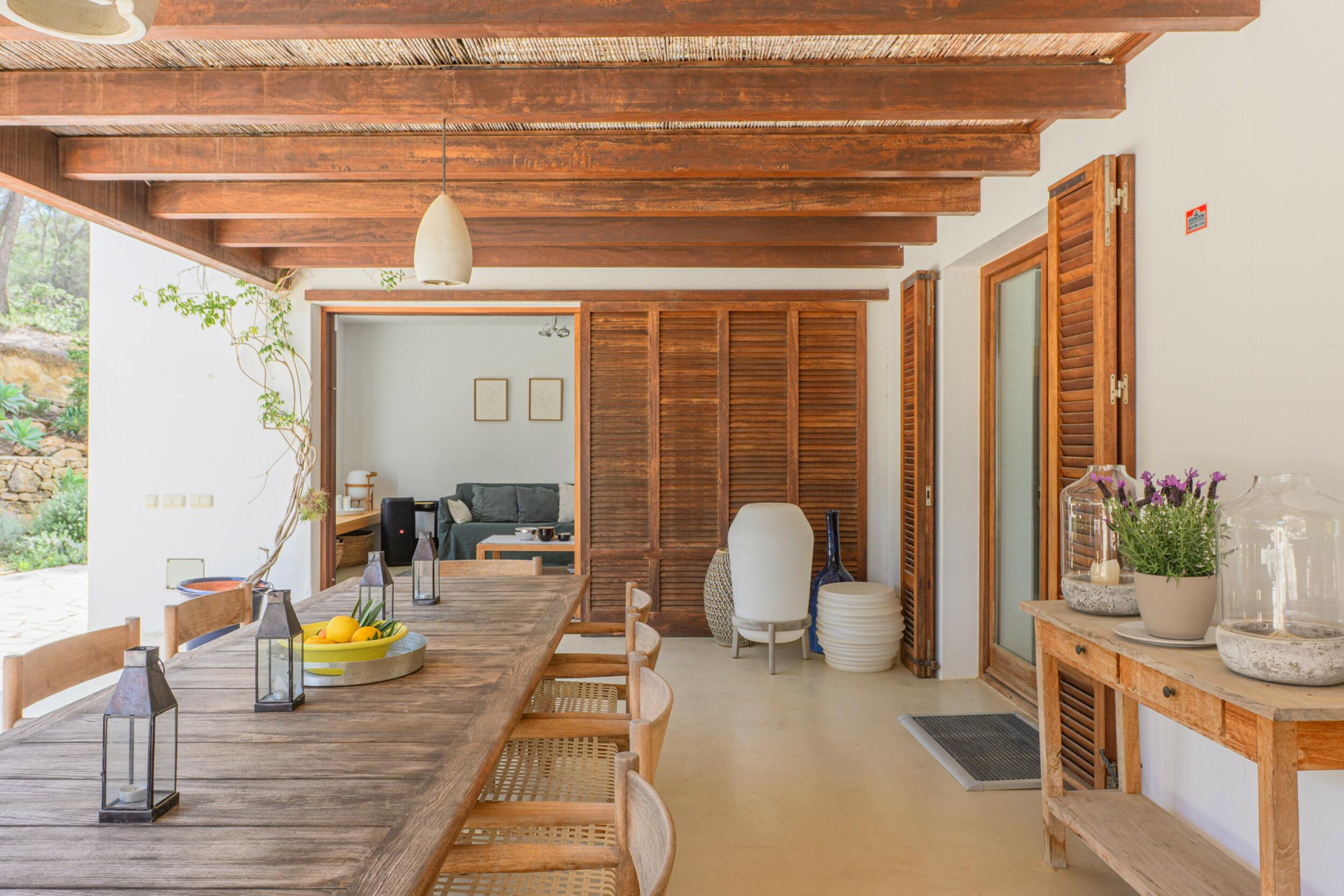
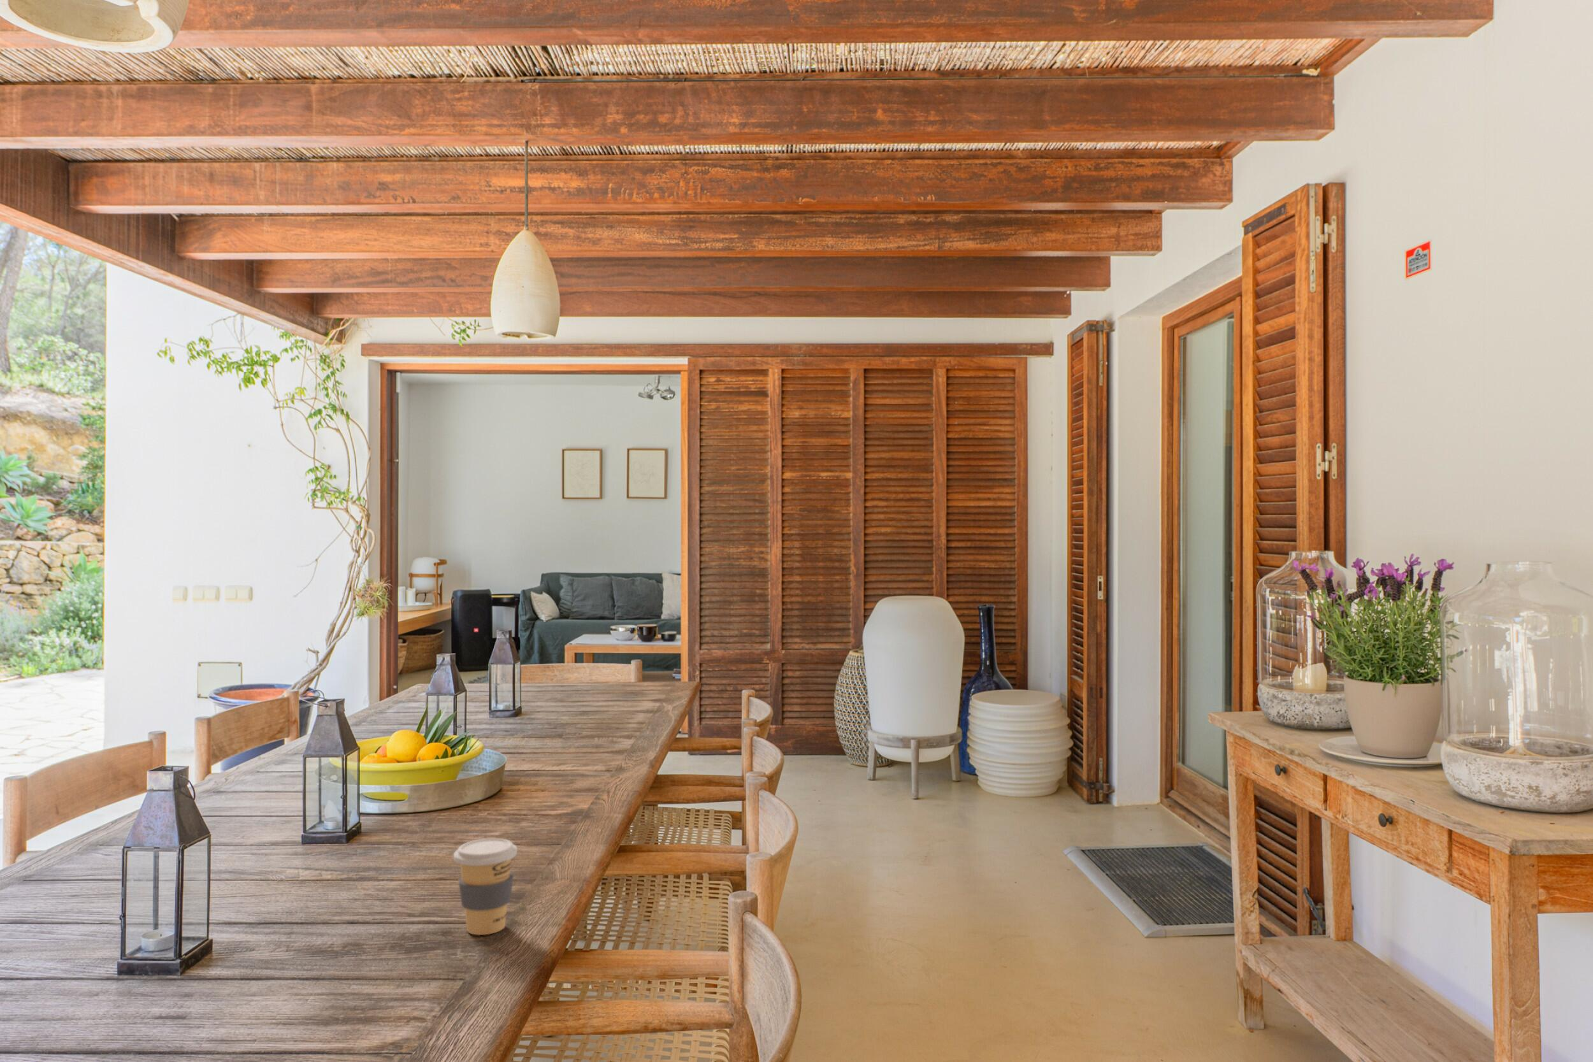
+ coffee cup [453,838,518,936]
